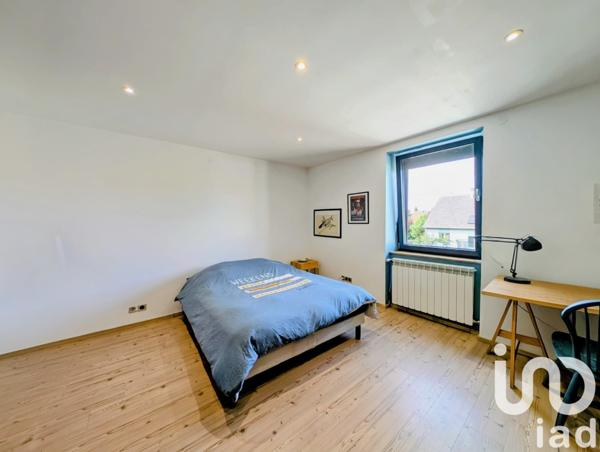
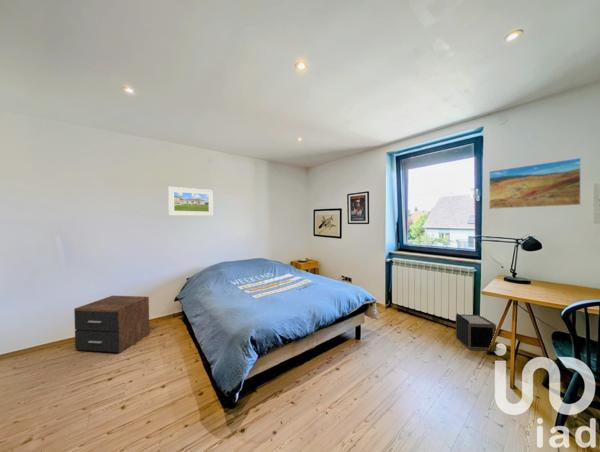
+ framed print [488,157,582,210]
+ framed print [167,186,214,217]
+ storage cube [455,312,497,352]
+ nightstand [73,295,150,354]
